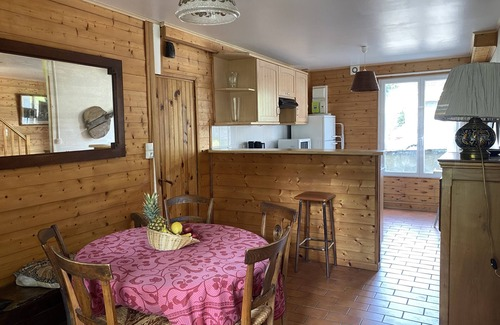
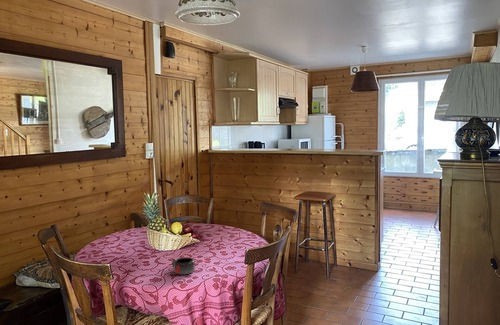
+ mug [171,256,196,275]
